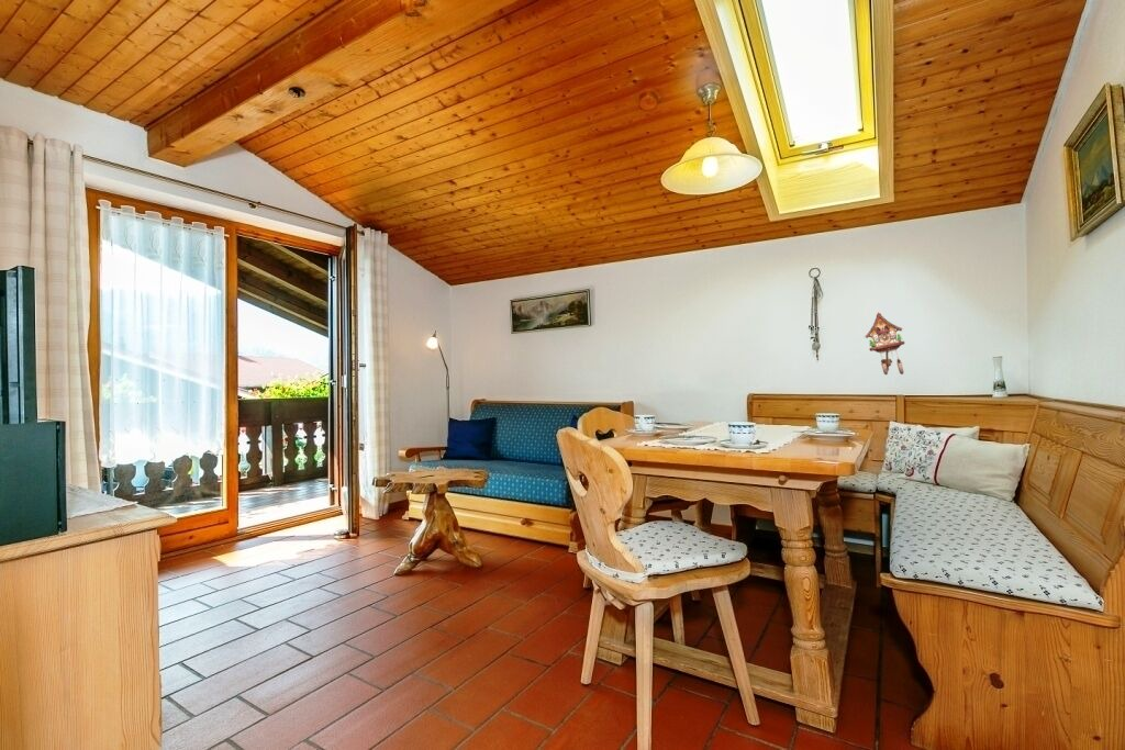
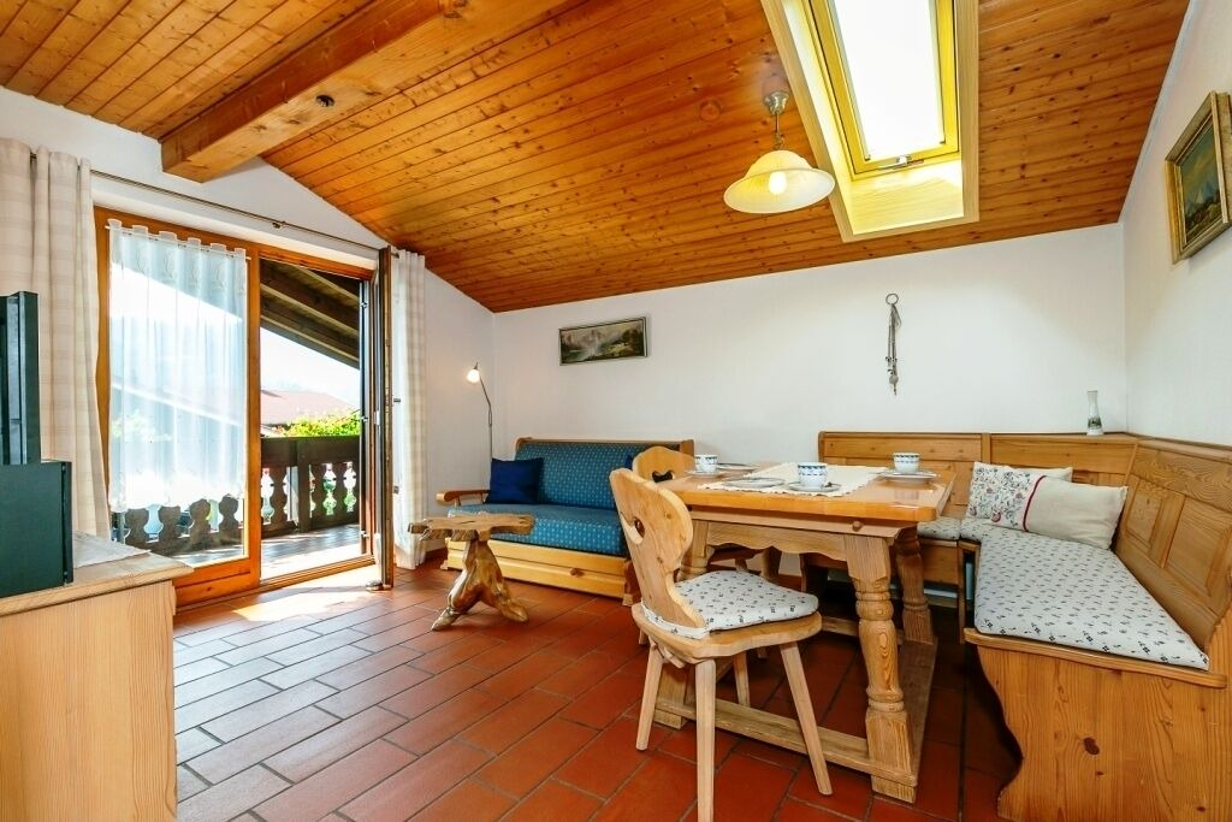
- cuckoo clock [864,311,905,376]
